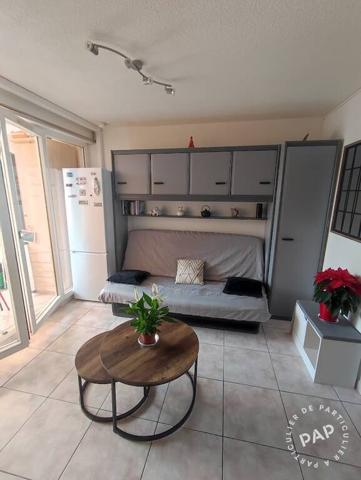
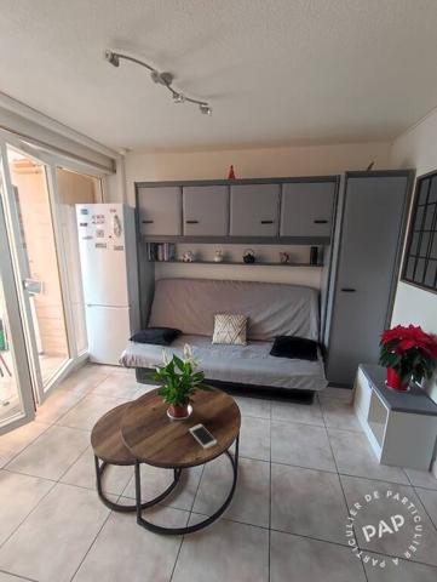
+ smartphone [189,423,218,450]
